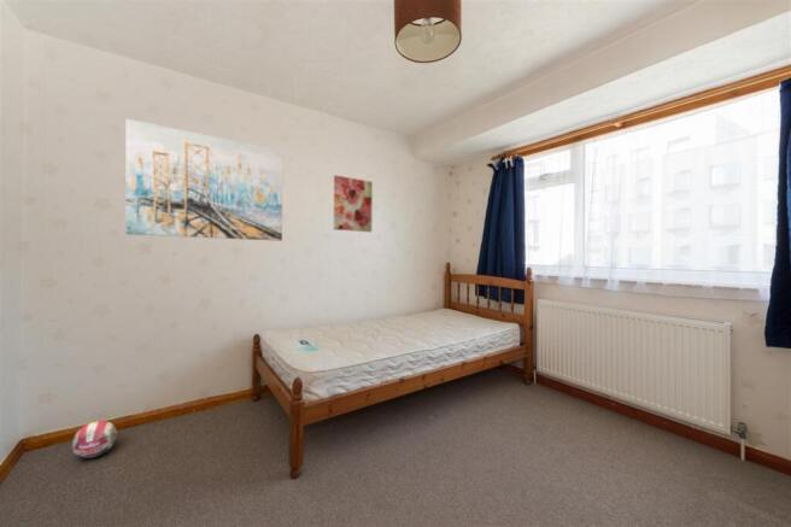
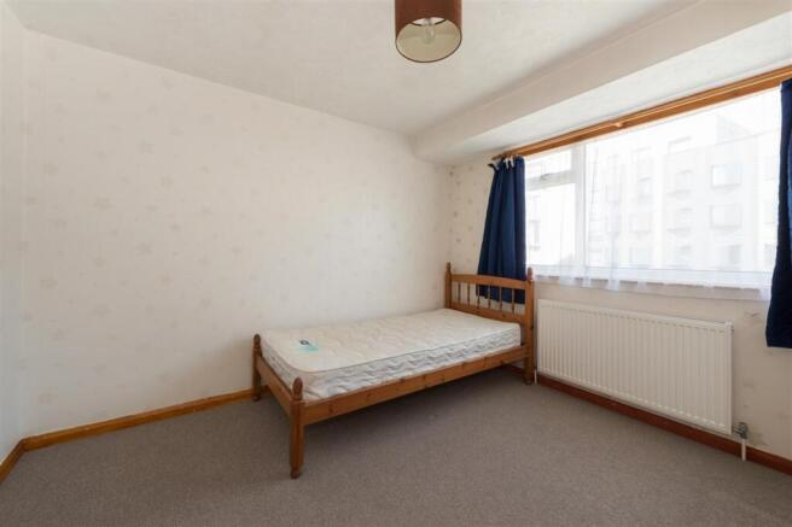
- wall art [124,118,283,242]
- ball [71,420,118,459]
- wall art [333,174,374,233]
